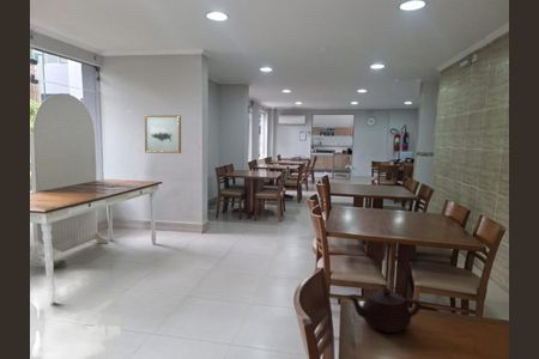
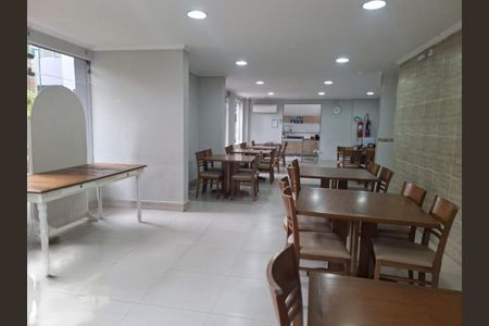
- wall art [144,114,182,154]
- teapot [346,287,422,334]
